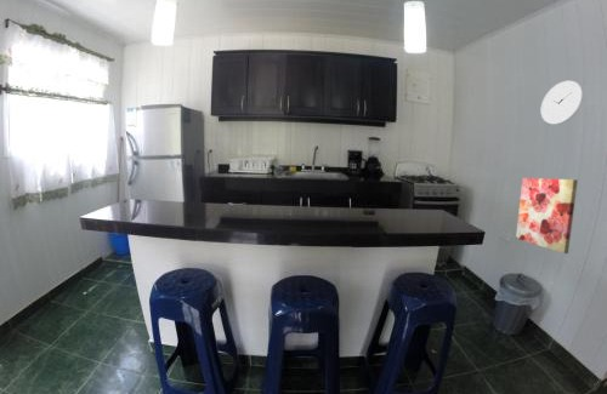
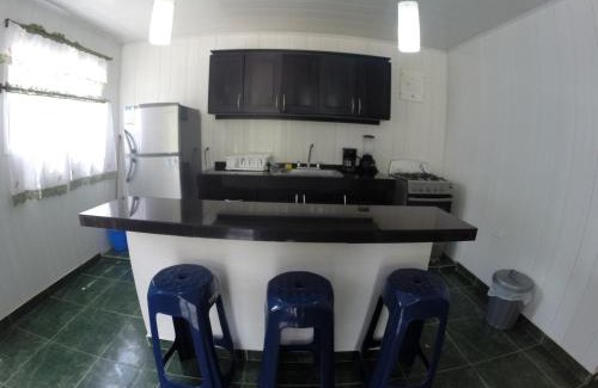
- wall art [515,177,579,255]
- wall clock [540,80,584,126]
